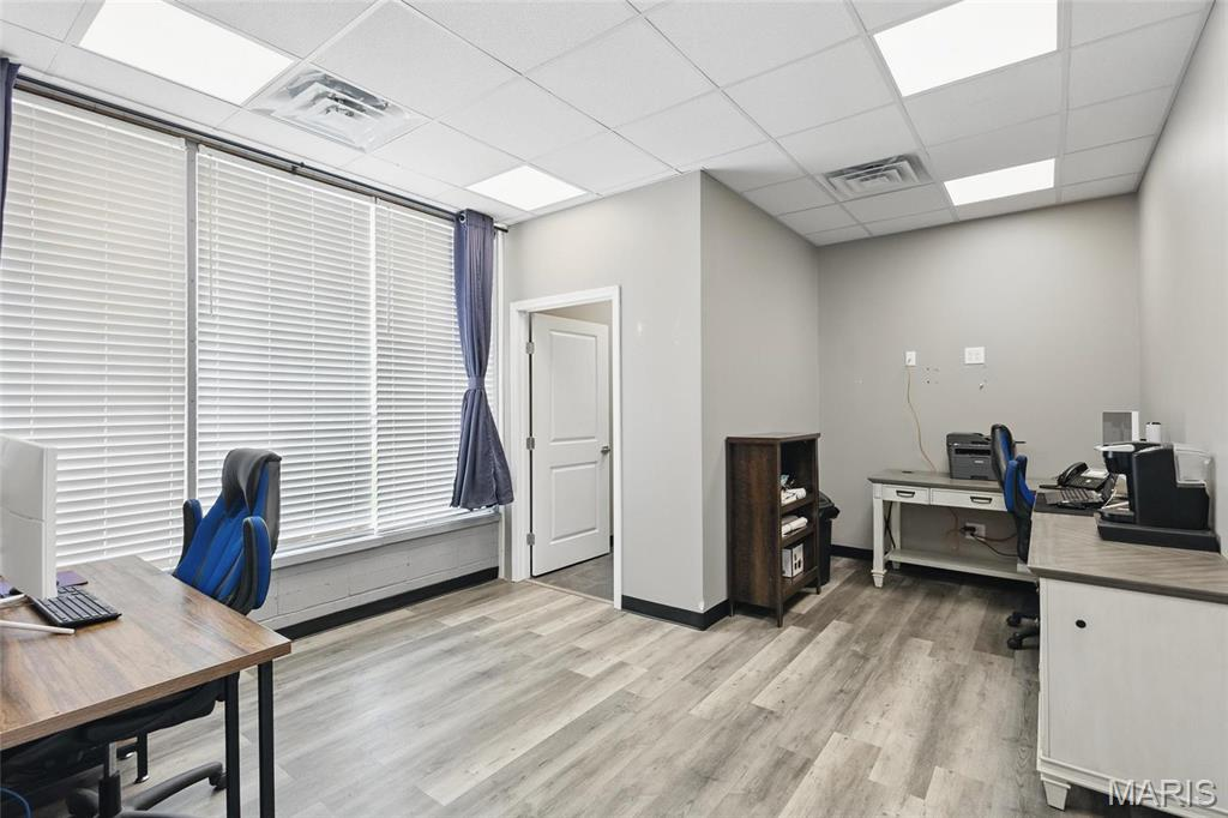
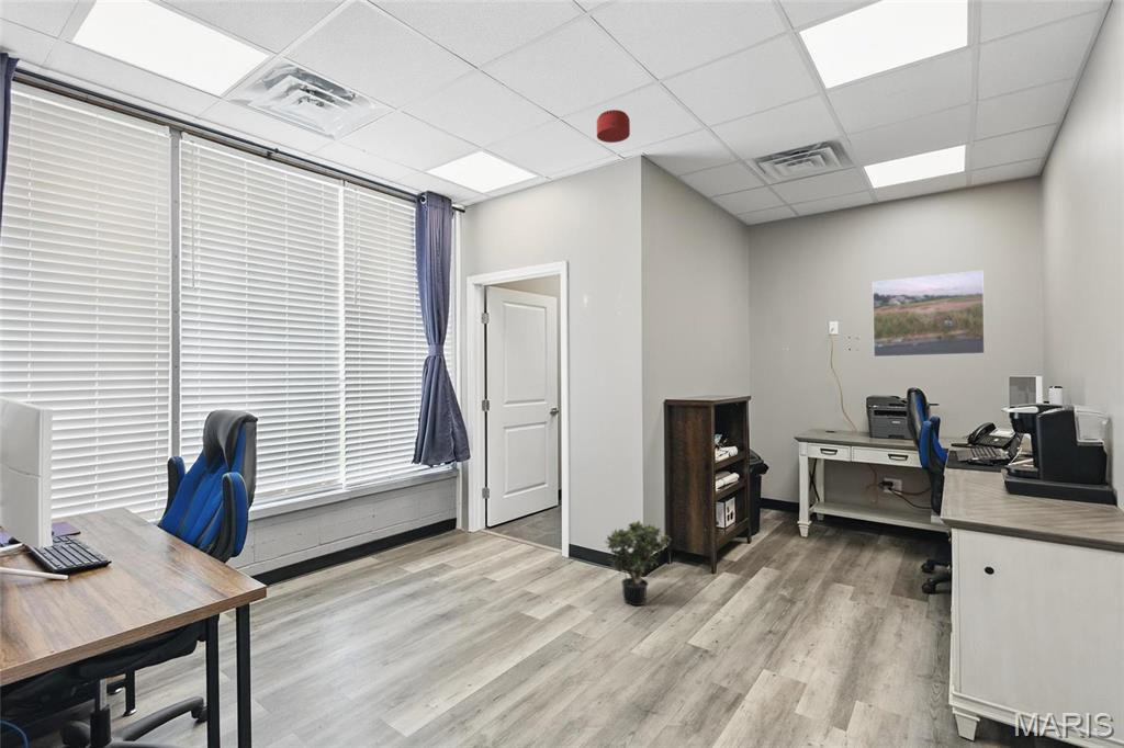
+ smoke detector [596,109,631,144]
+ potted plant [604,520,672,607]
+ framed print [872,269,986,359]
